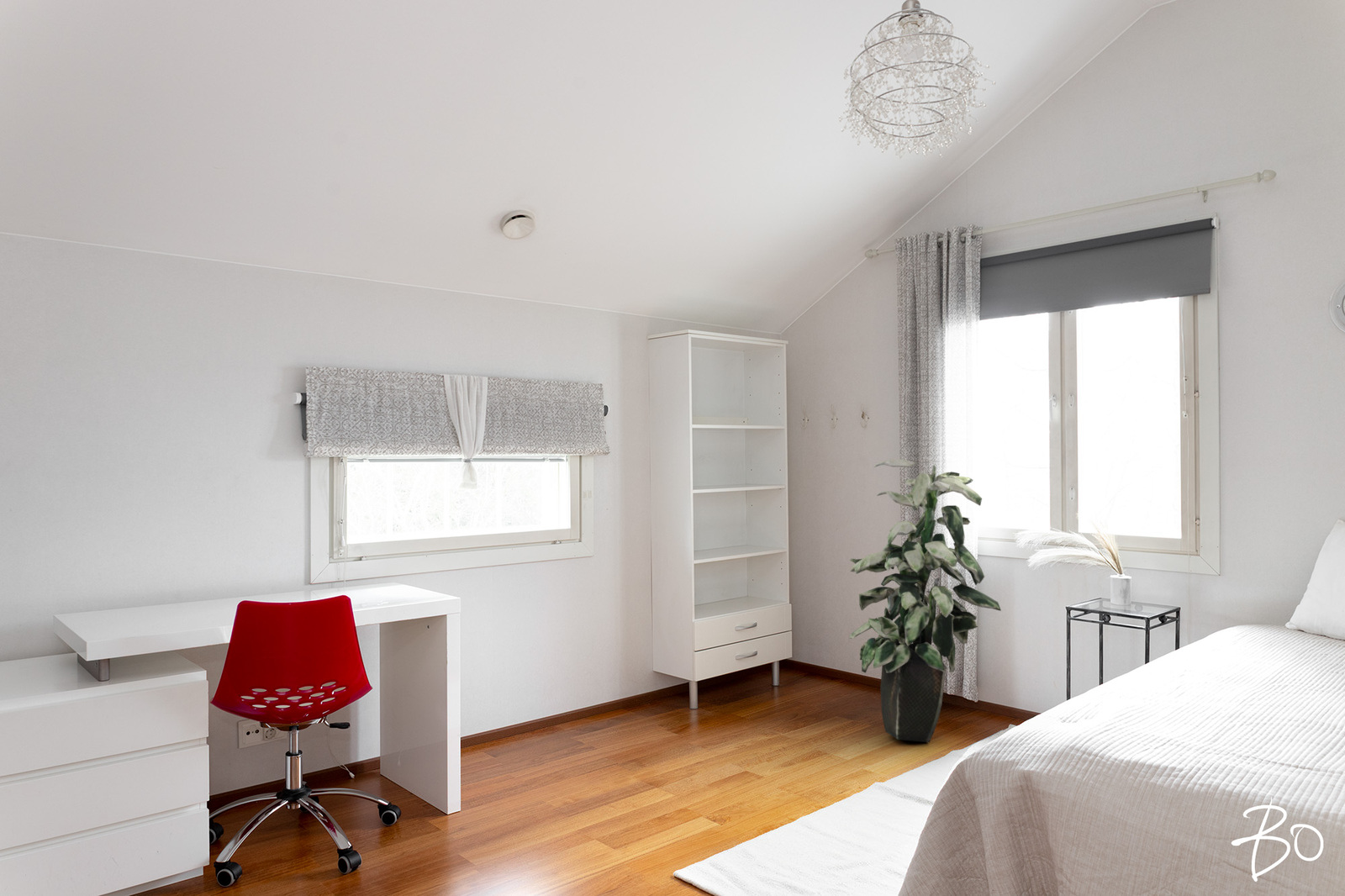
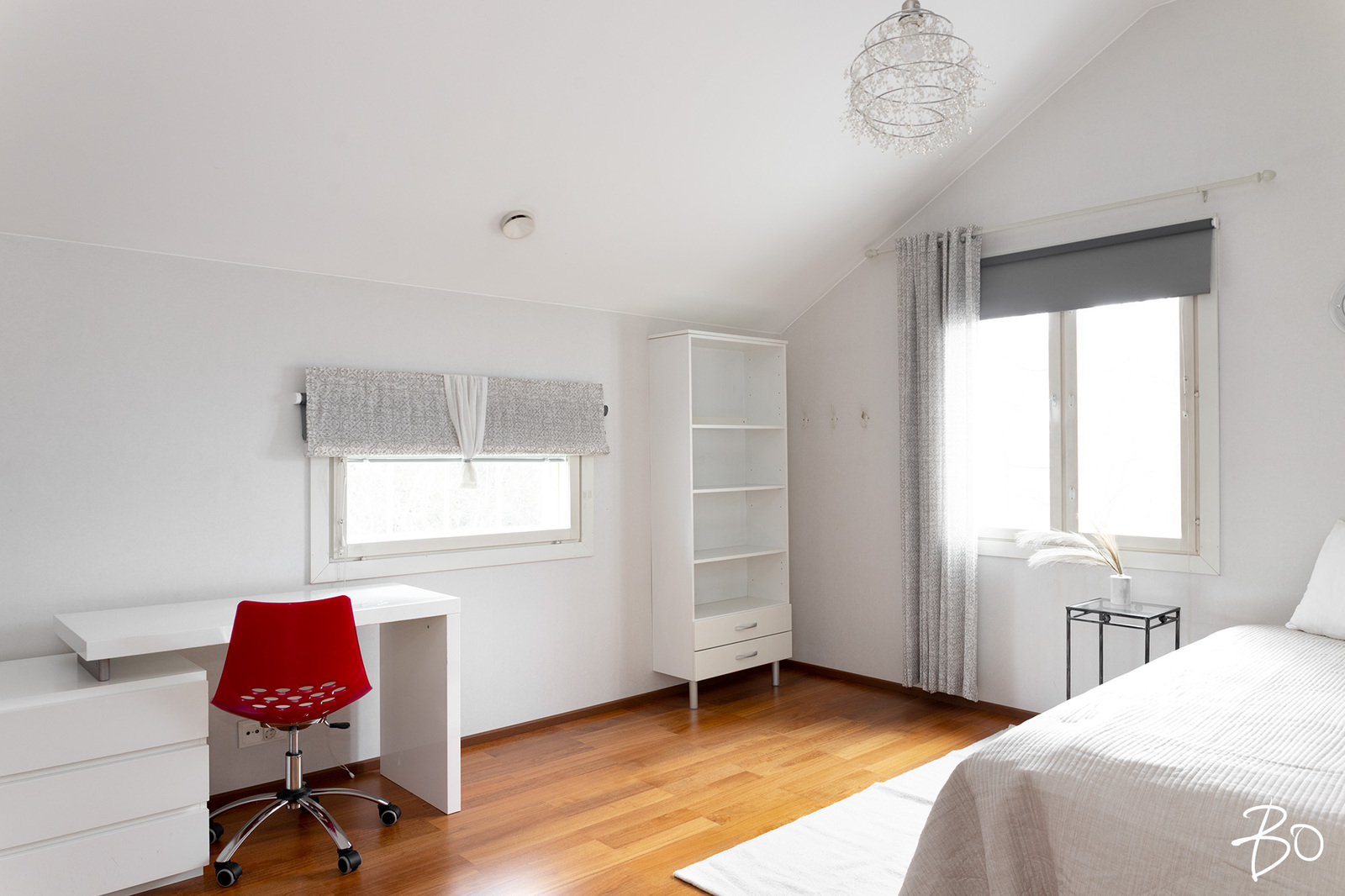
- indoor plant [848,458,1002,743]
